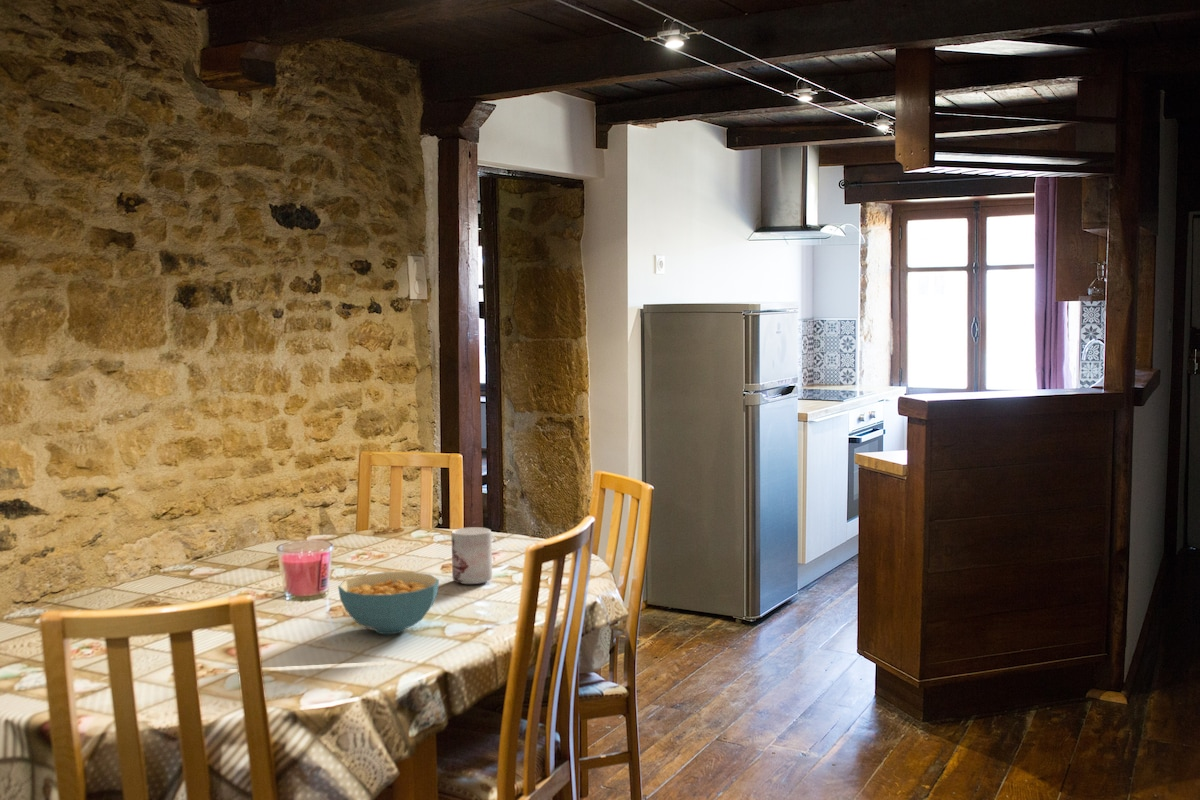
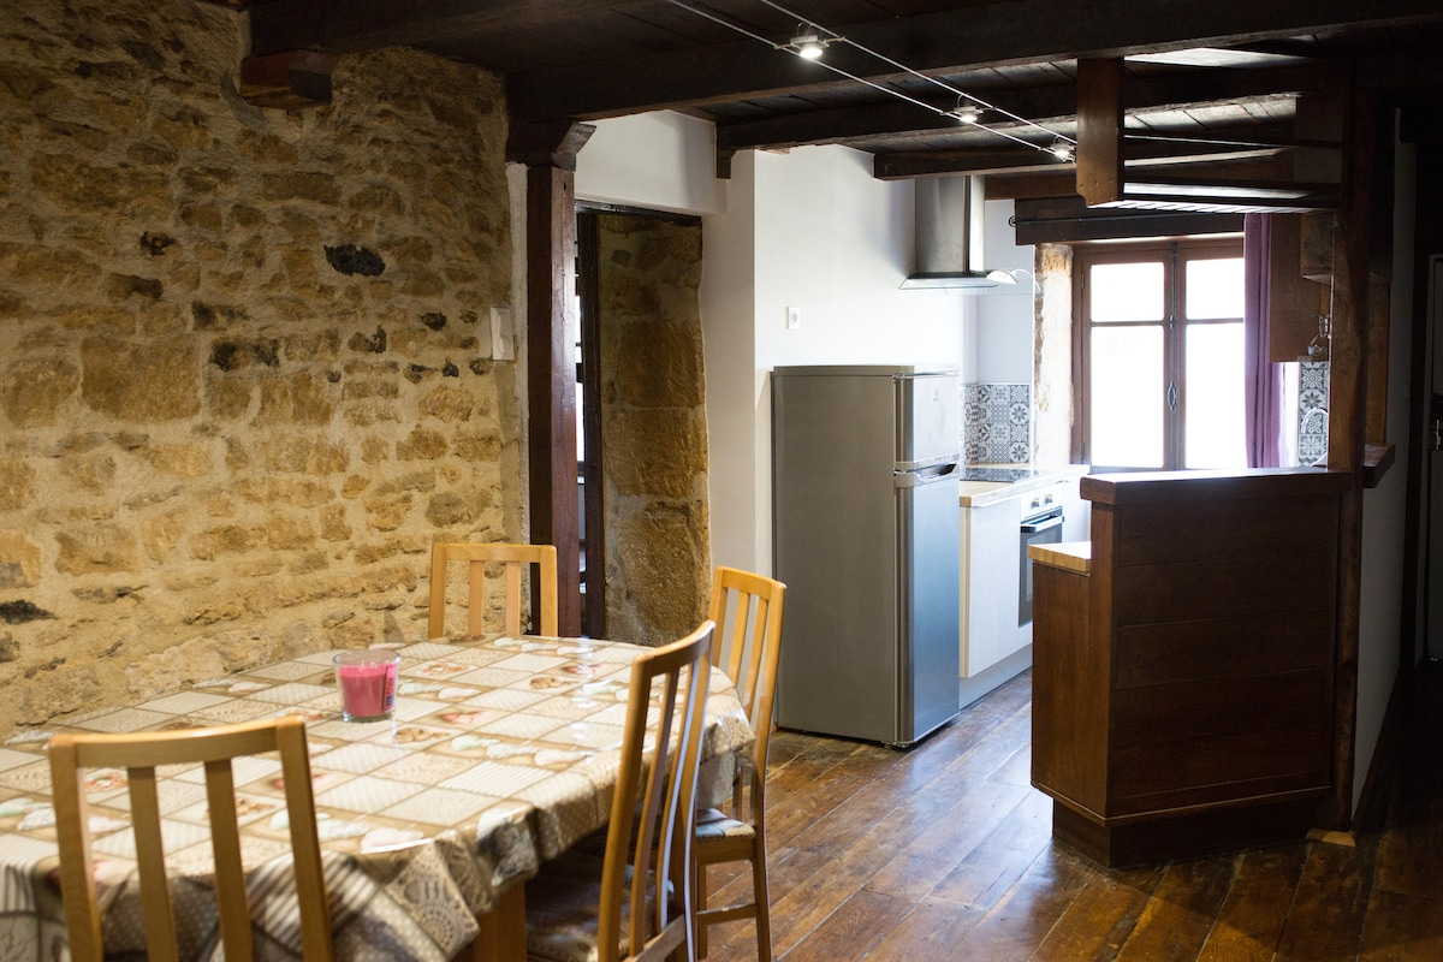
- cereal bowl [337,571,440,635]
- mug [451,526,493,585]
